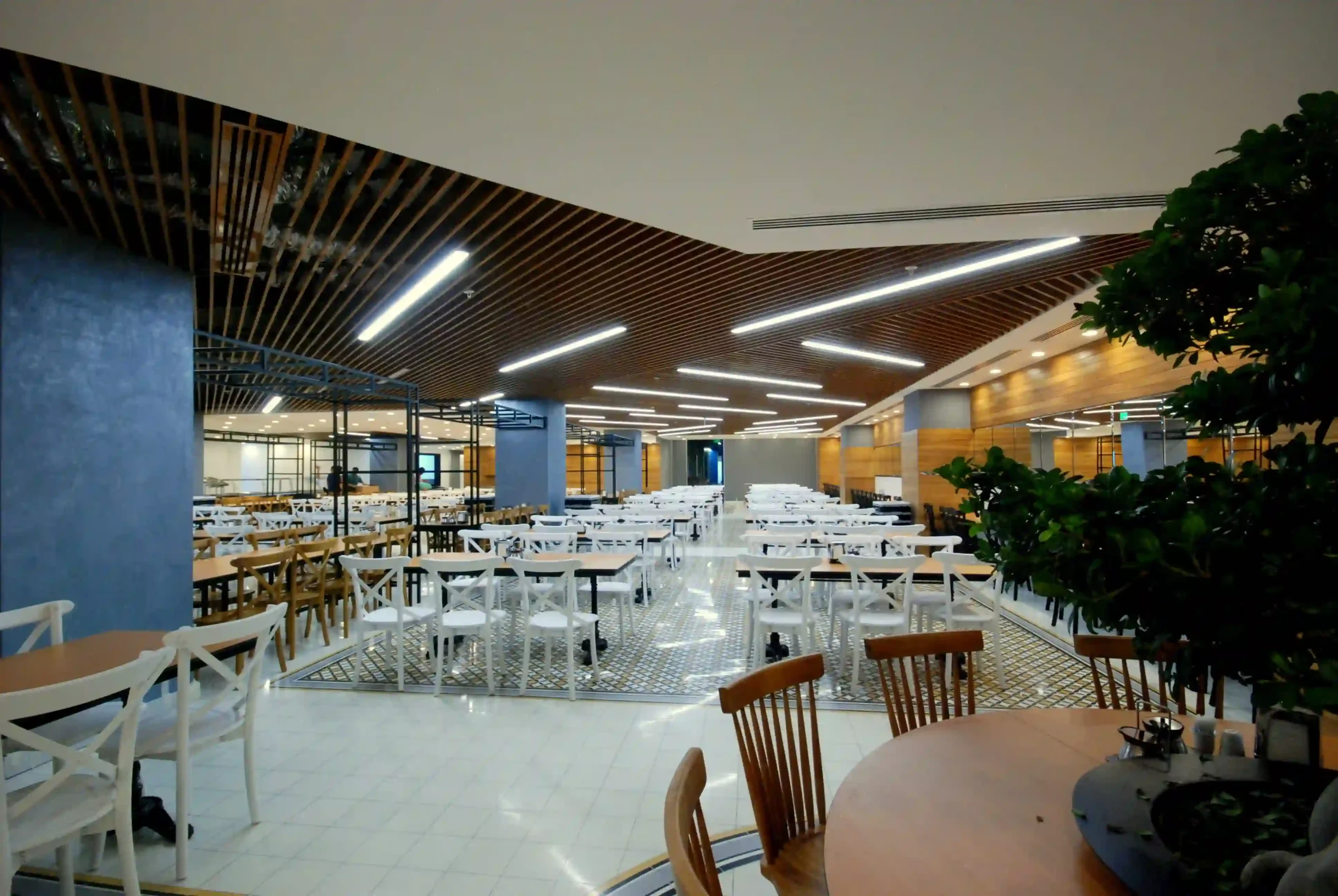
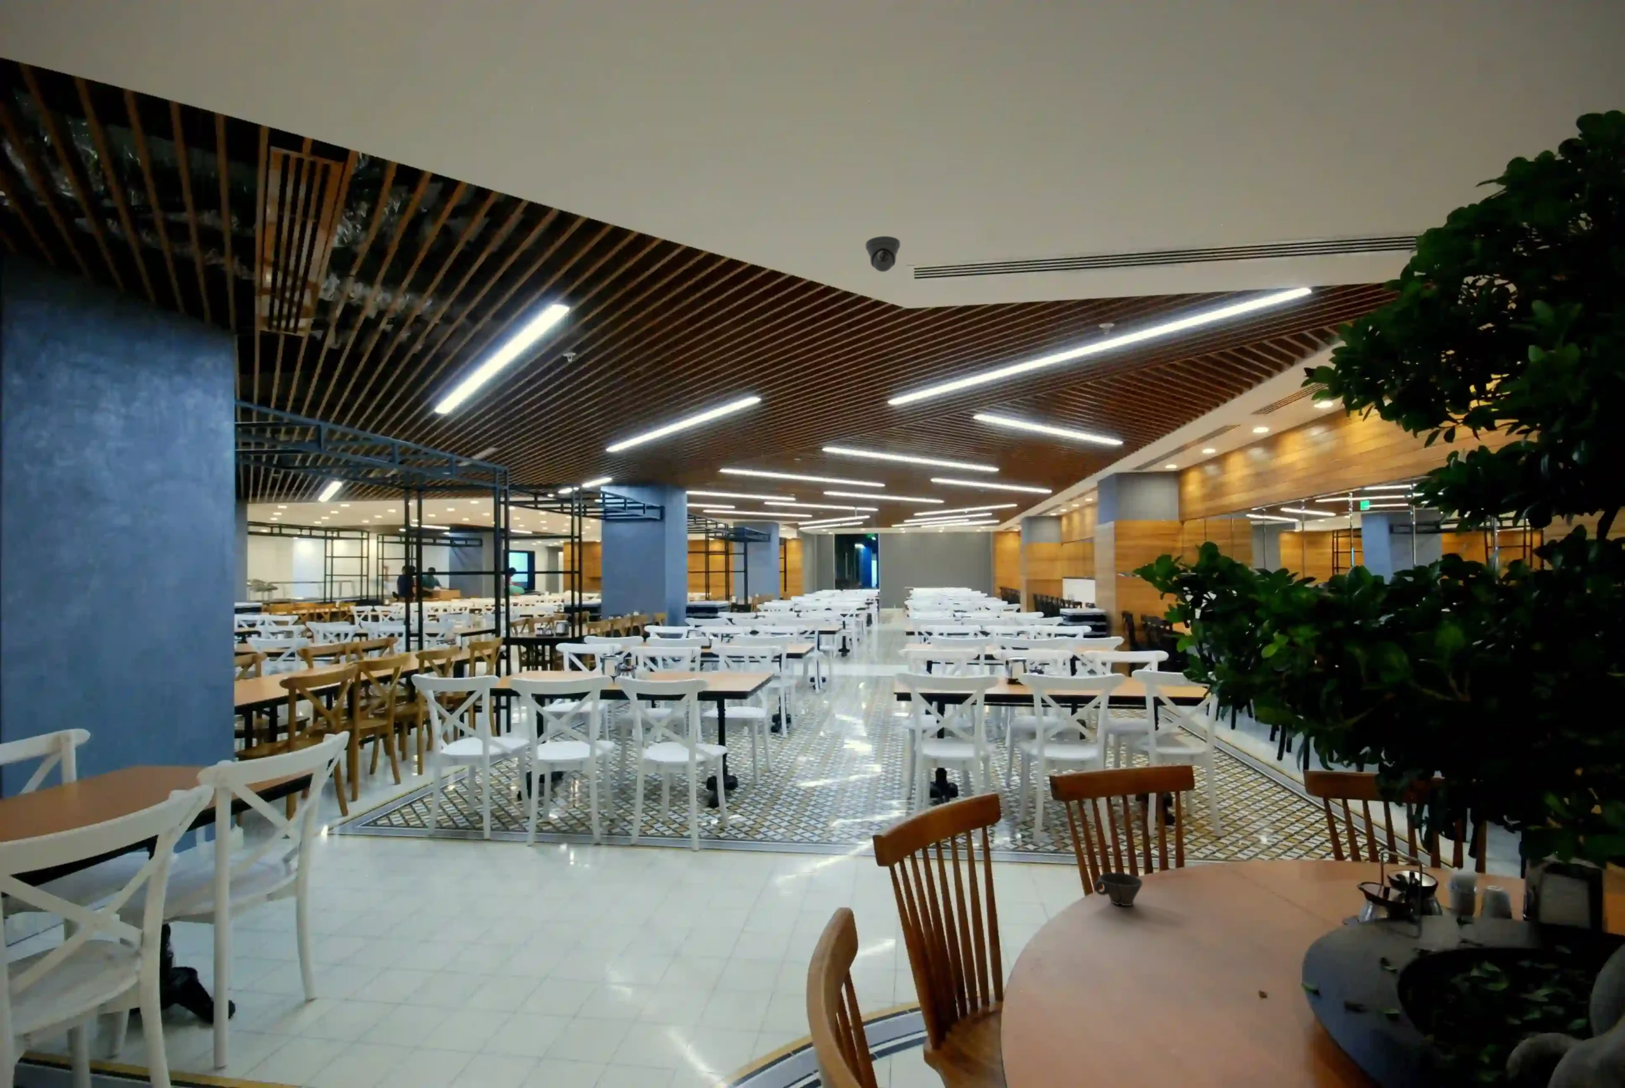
+ security camera [865,236,901,272]
+ cup [1094,872,1143,906]
